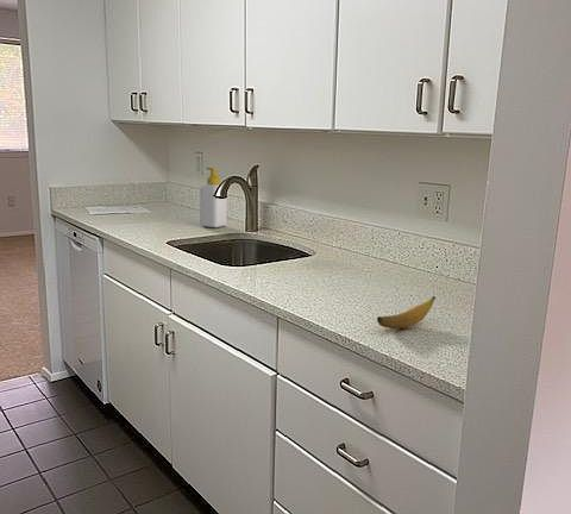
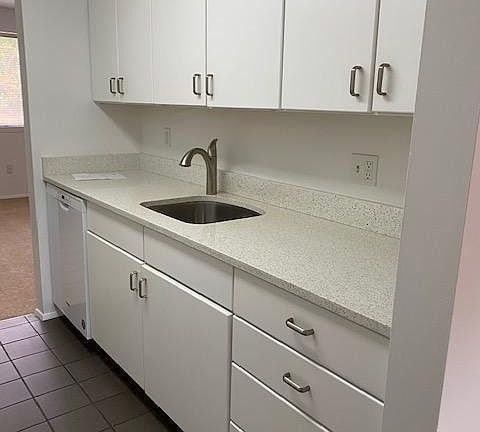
- soap bottle [199,167,228,228]
- banana [376,295,437,330]
